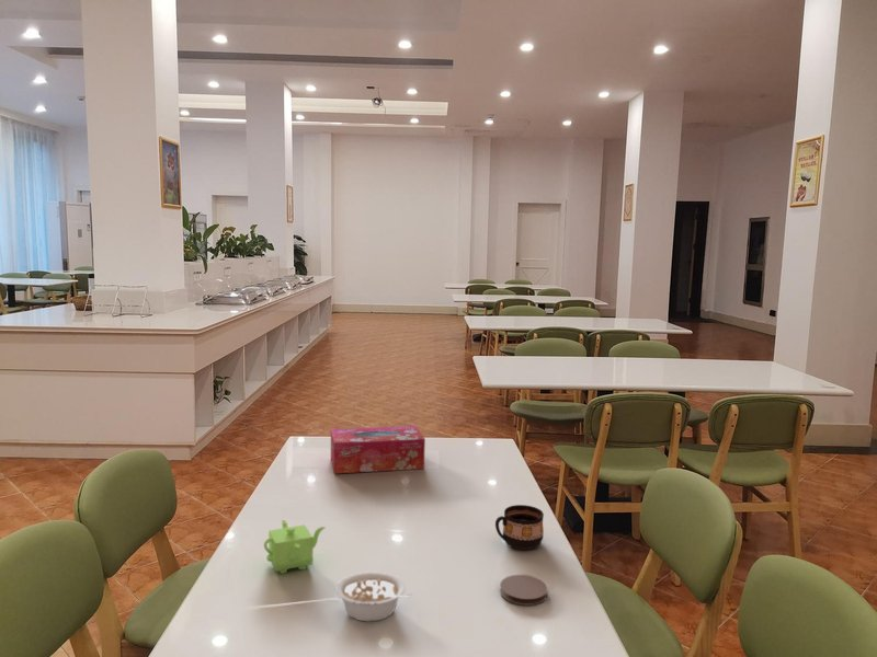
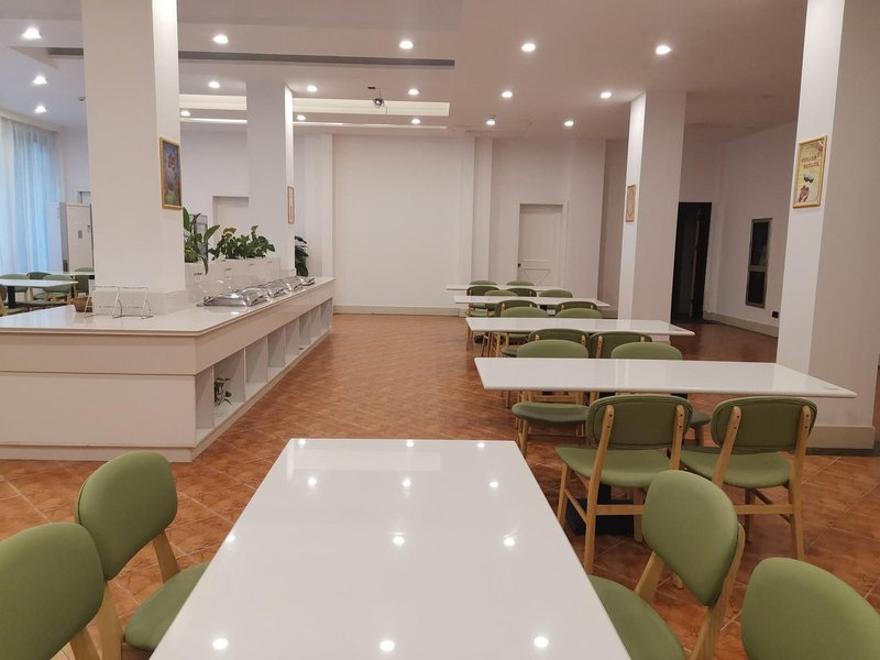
- coaster [499,574,548,607]
- cup [494,504,545,551]
- legume [334,572,413,622]
- tissue box [330,425,426,474]
- teapot [263,519,327,575]
